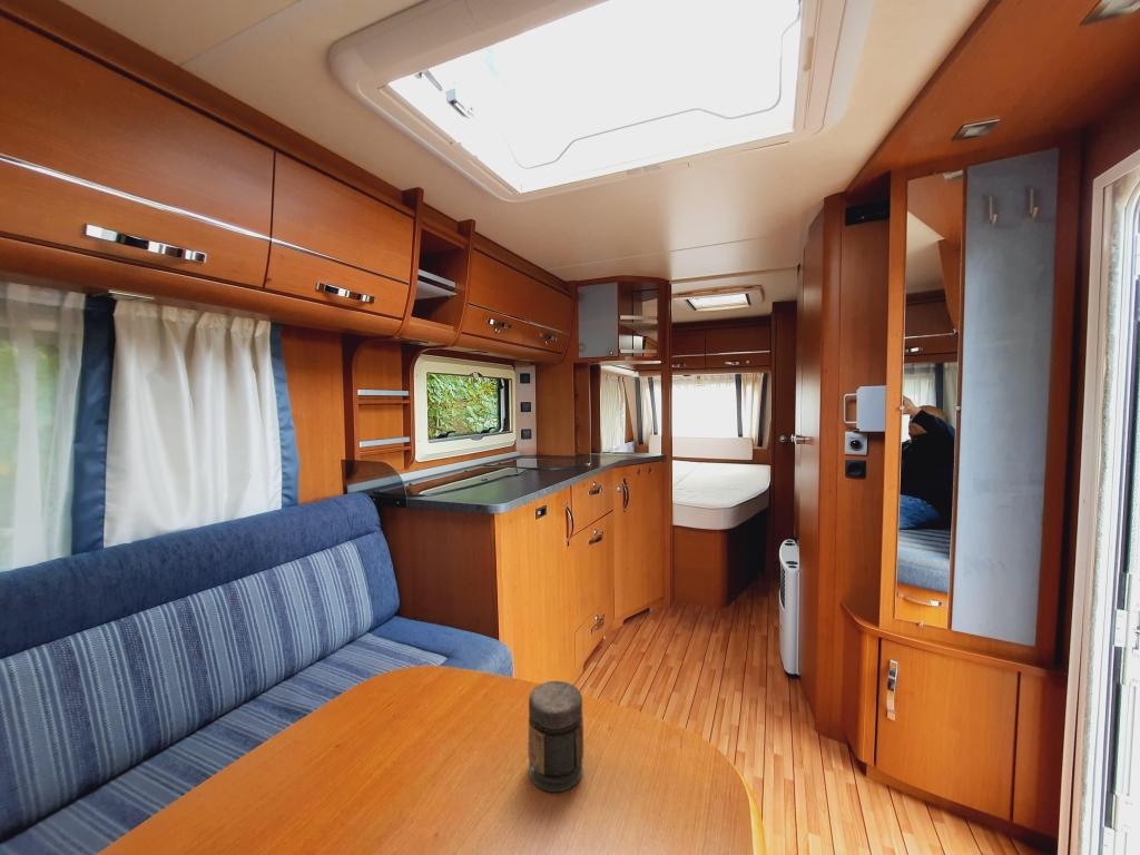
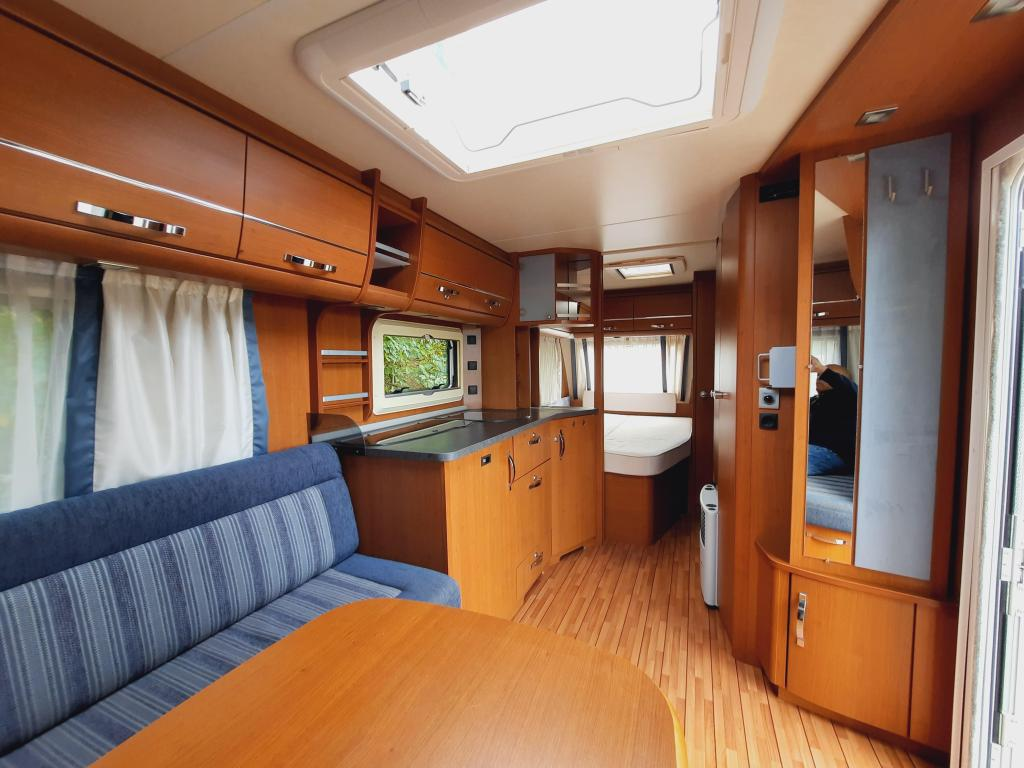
- jar [527,680,584,793]
